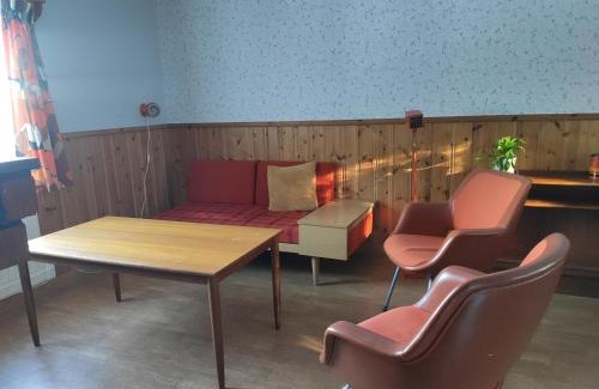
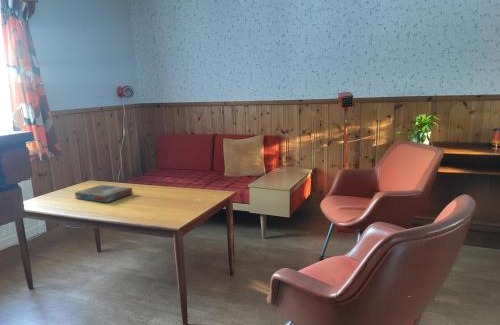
+ board game [74,184,134,204]
